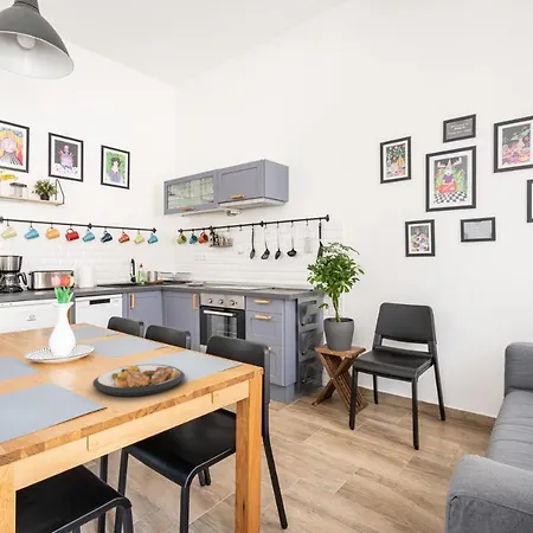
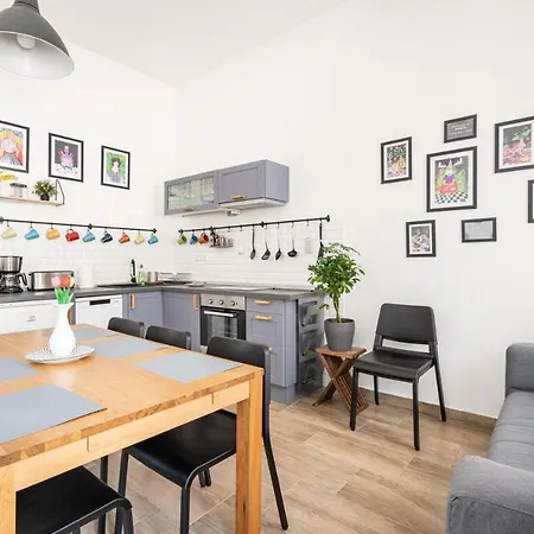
- plate [91,364,186,398]
